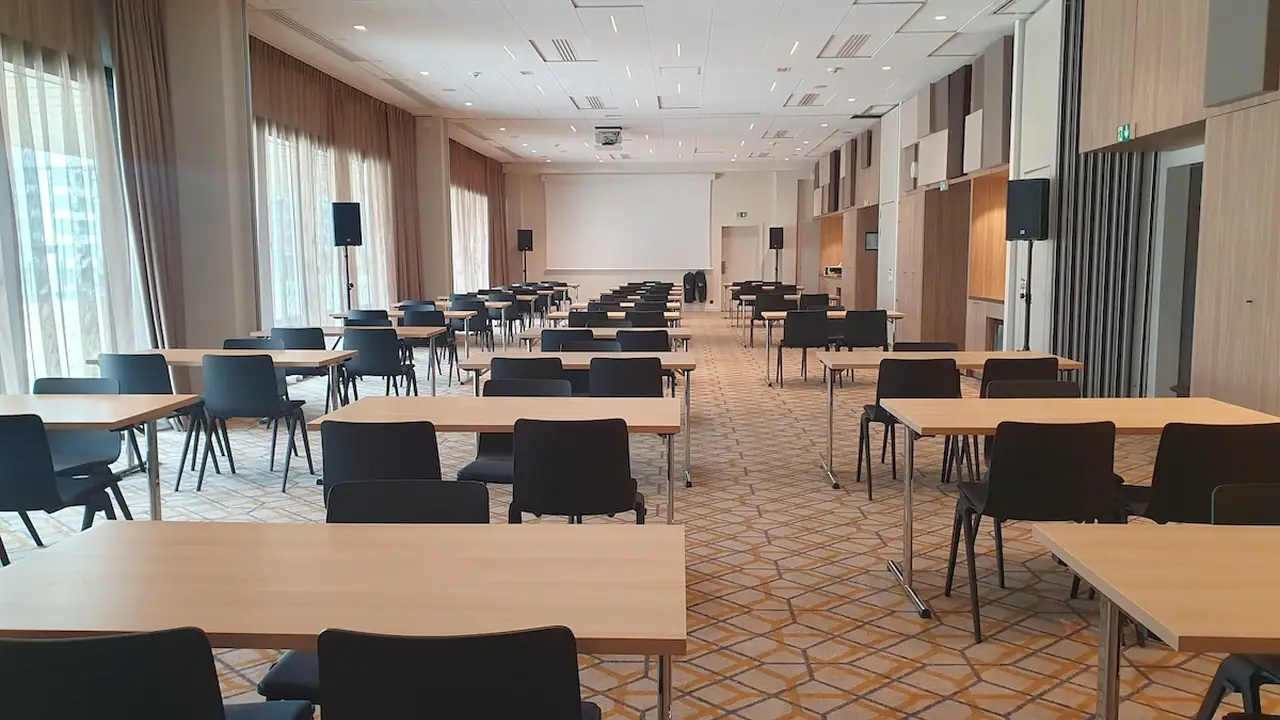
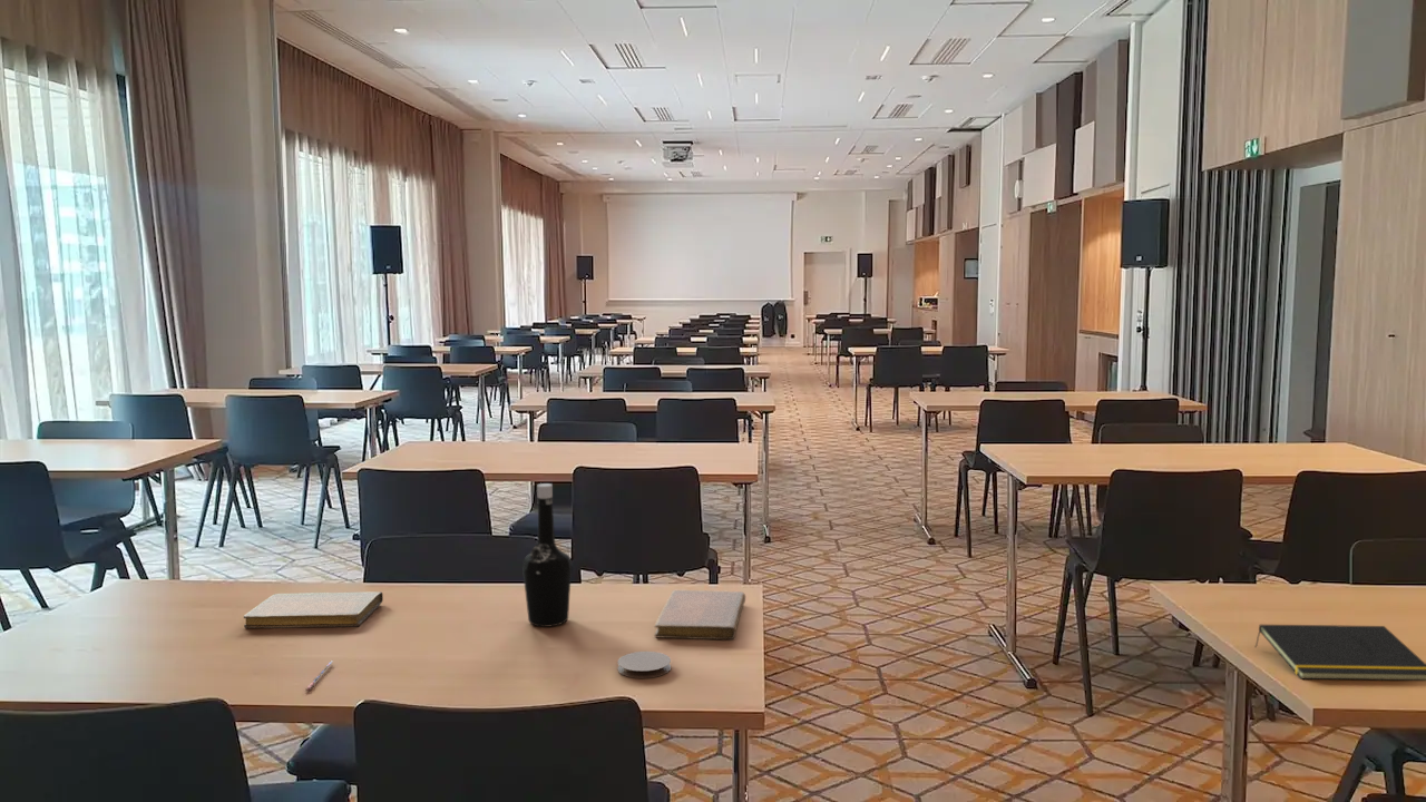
+ bottle [521,482,573,628]
+ pen [305,659,335,692]
+ coaster [616,651,672,679]
+ notepad [1253,624,1426,682]
+ notebook [654,589,746,640]
+ notebook [243,590,384,629]
